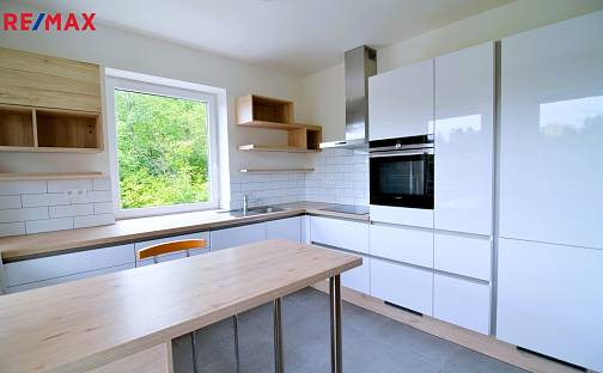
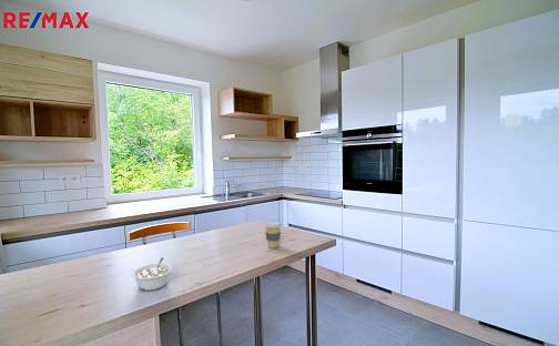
+ legume [131,256,173,292]
+ coffee cup [263,221,283,250]
